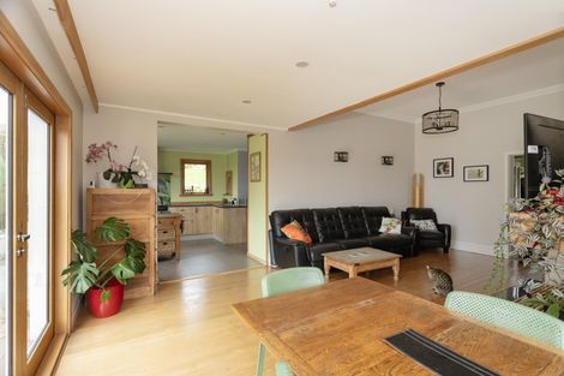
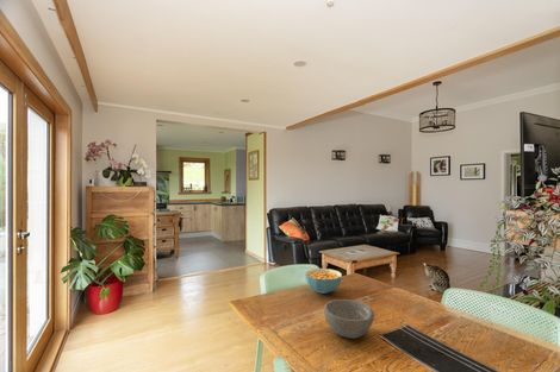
+ cereal bowl [304,267,343,295]
+ bowl [323,298,375,340]
